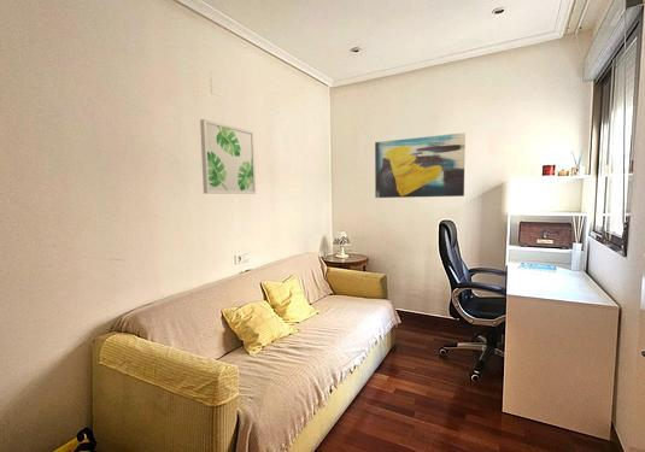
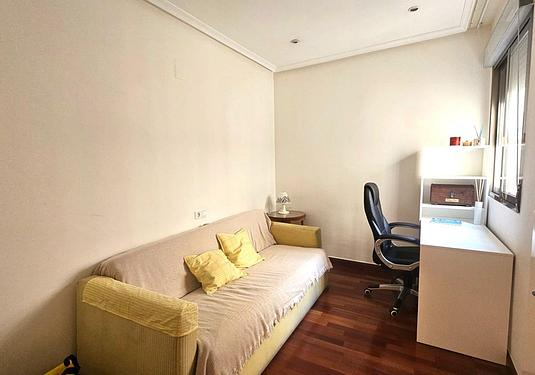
- wall art [199,118,257,195]
- wall art [374,131,467,199]
